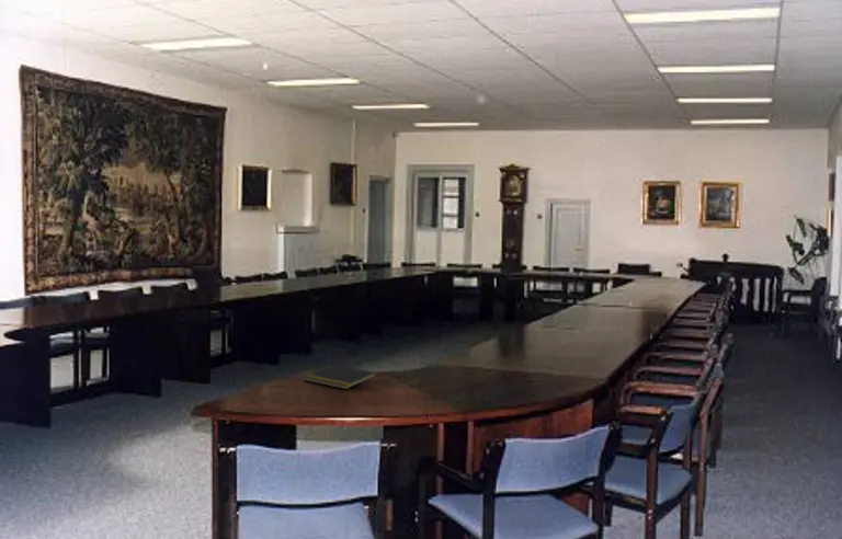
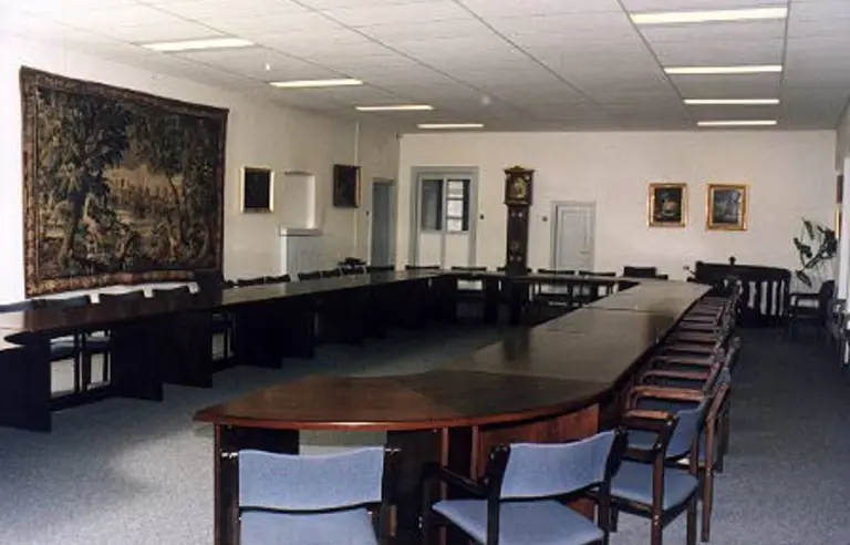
- notepad [304,364,378,390]
